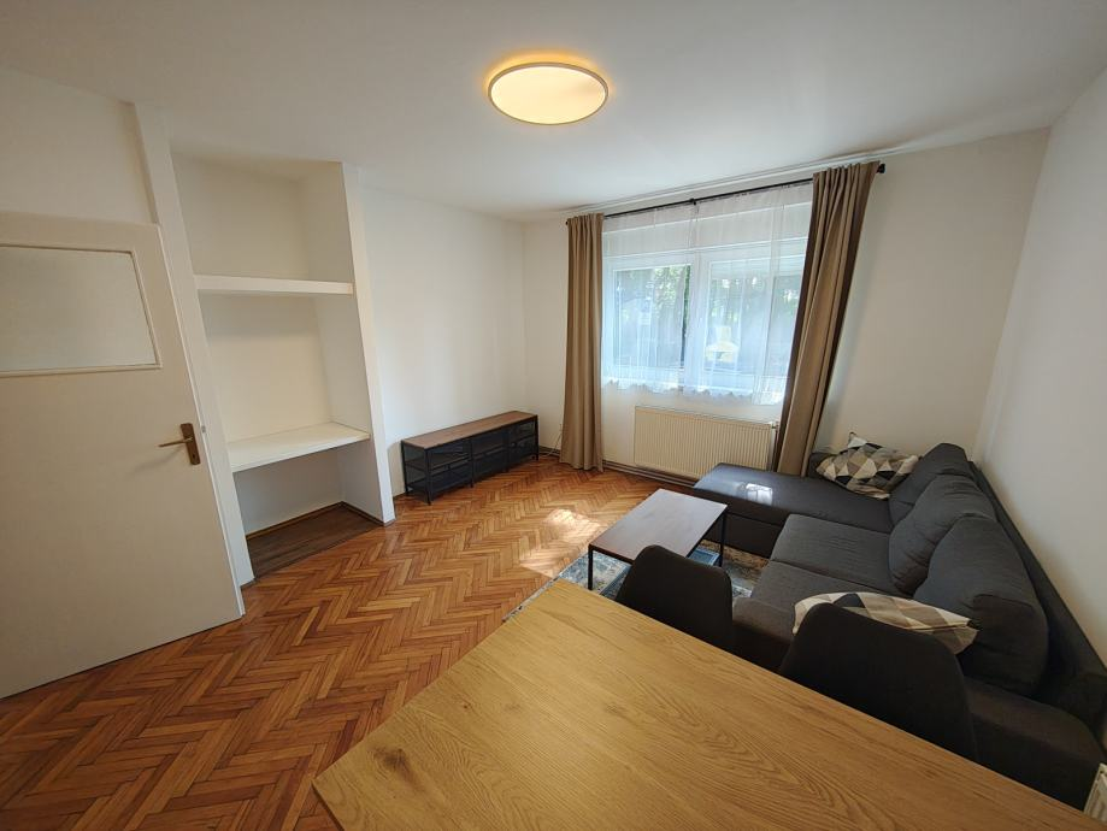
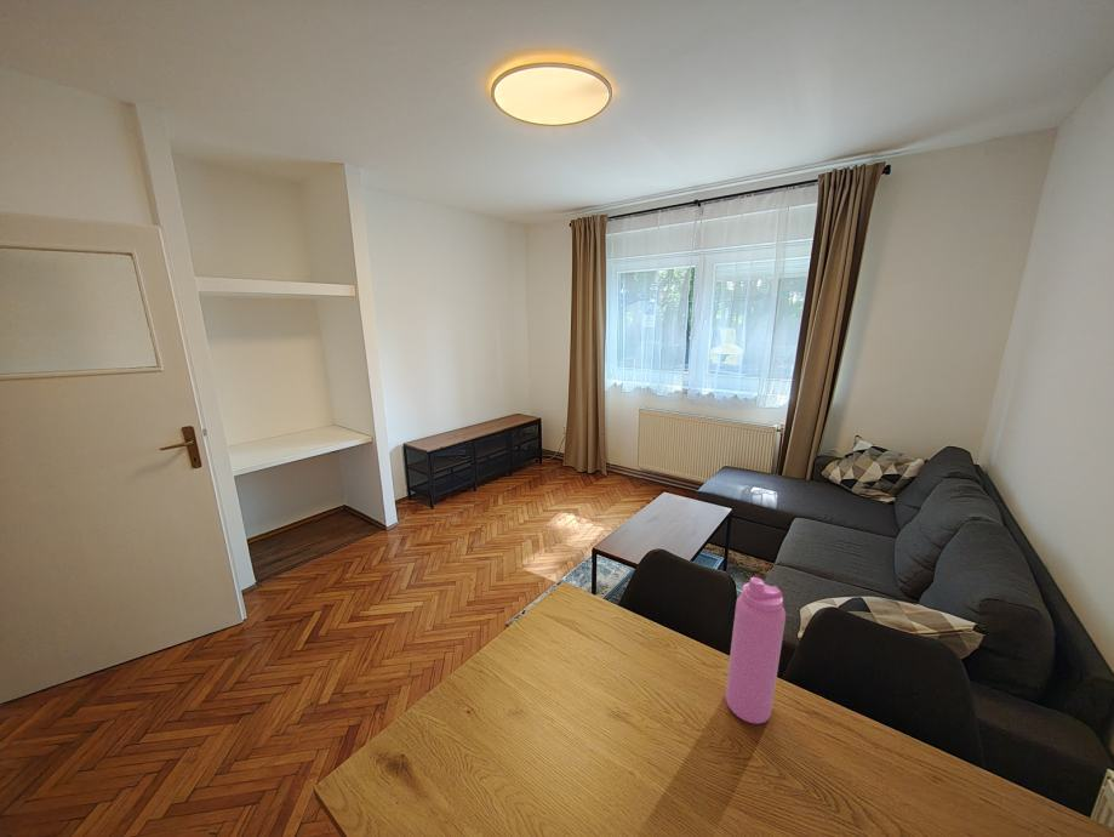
+ water bottle [725,576,787,725]
